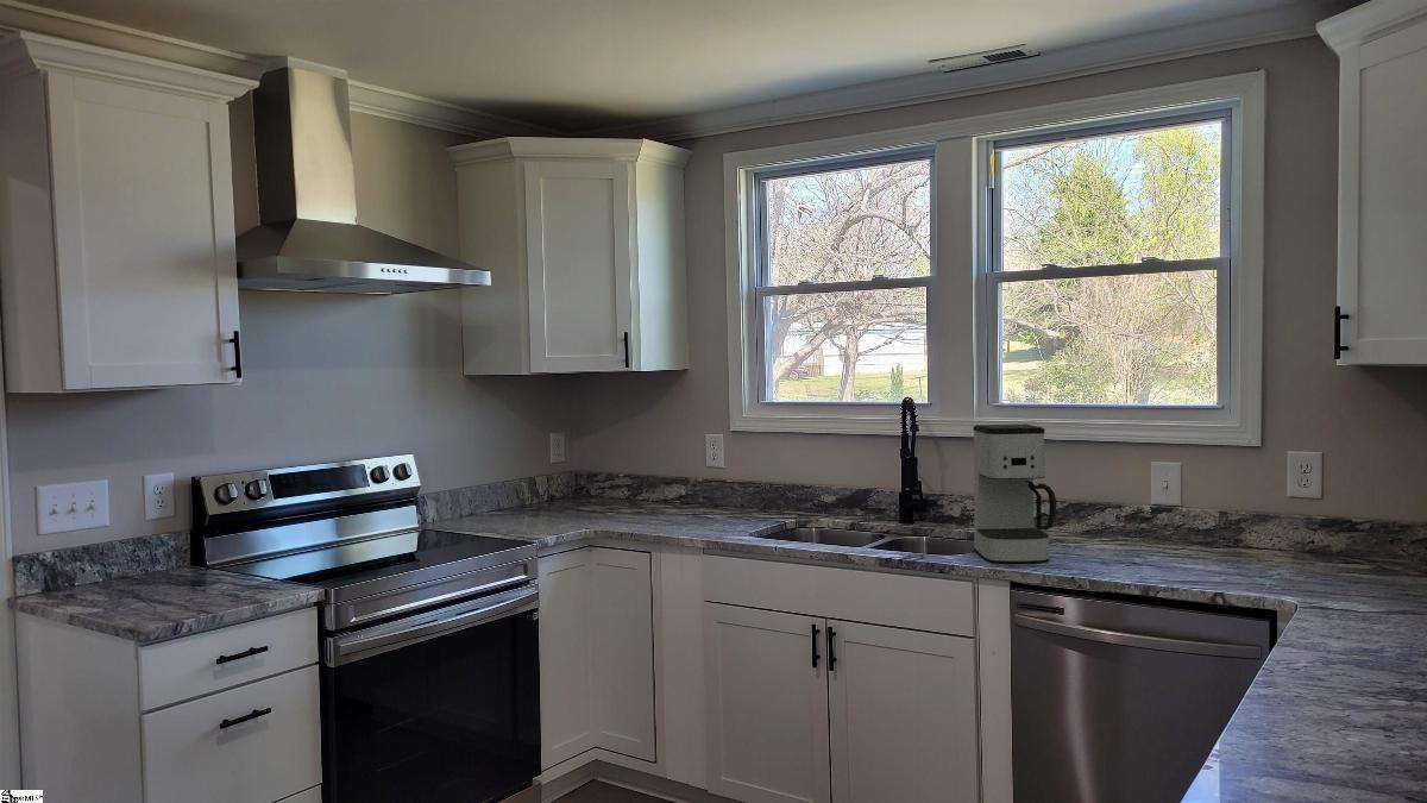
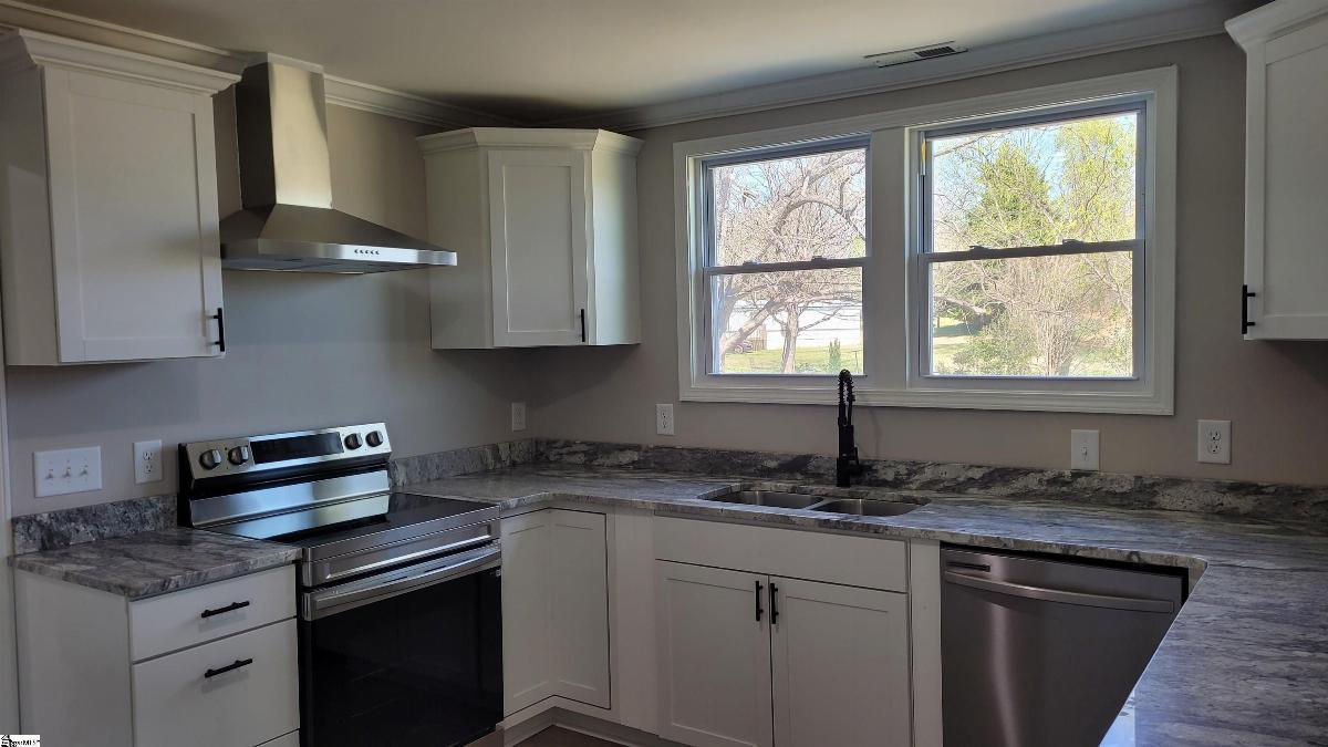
- coffee maker [972,424,1058,564]
